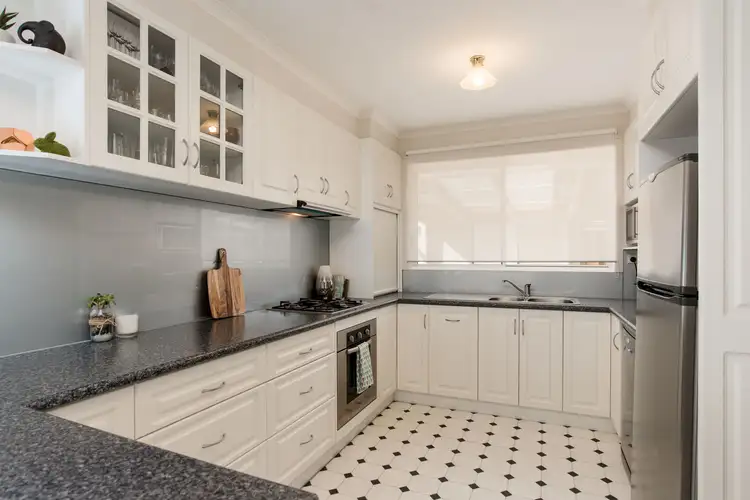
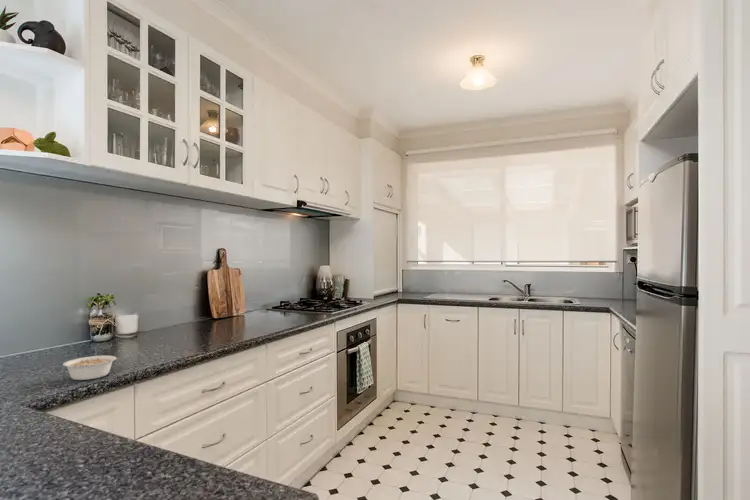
+ legume [62,355,120,381]
